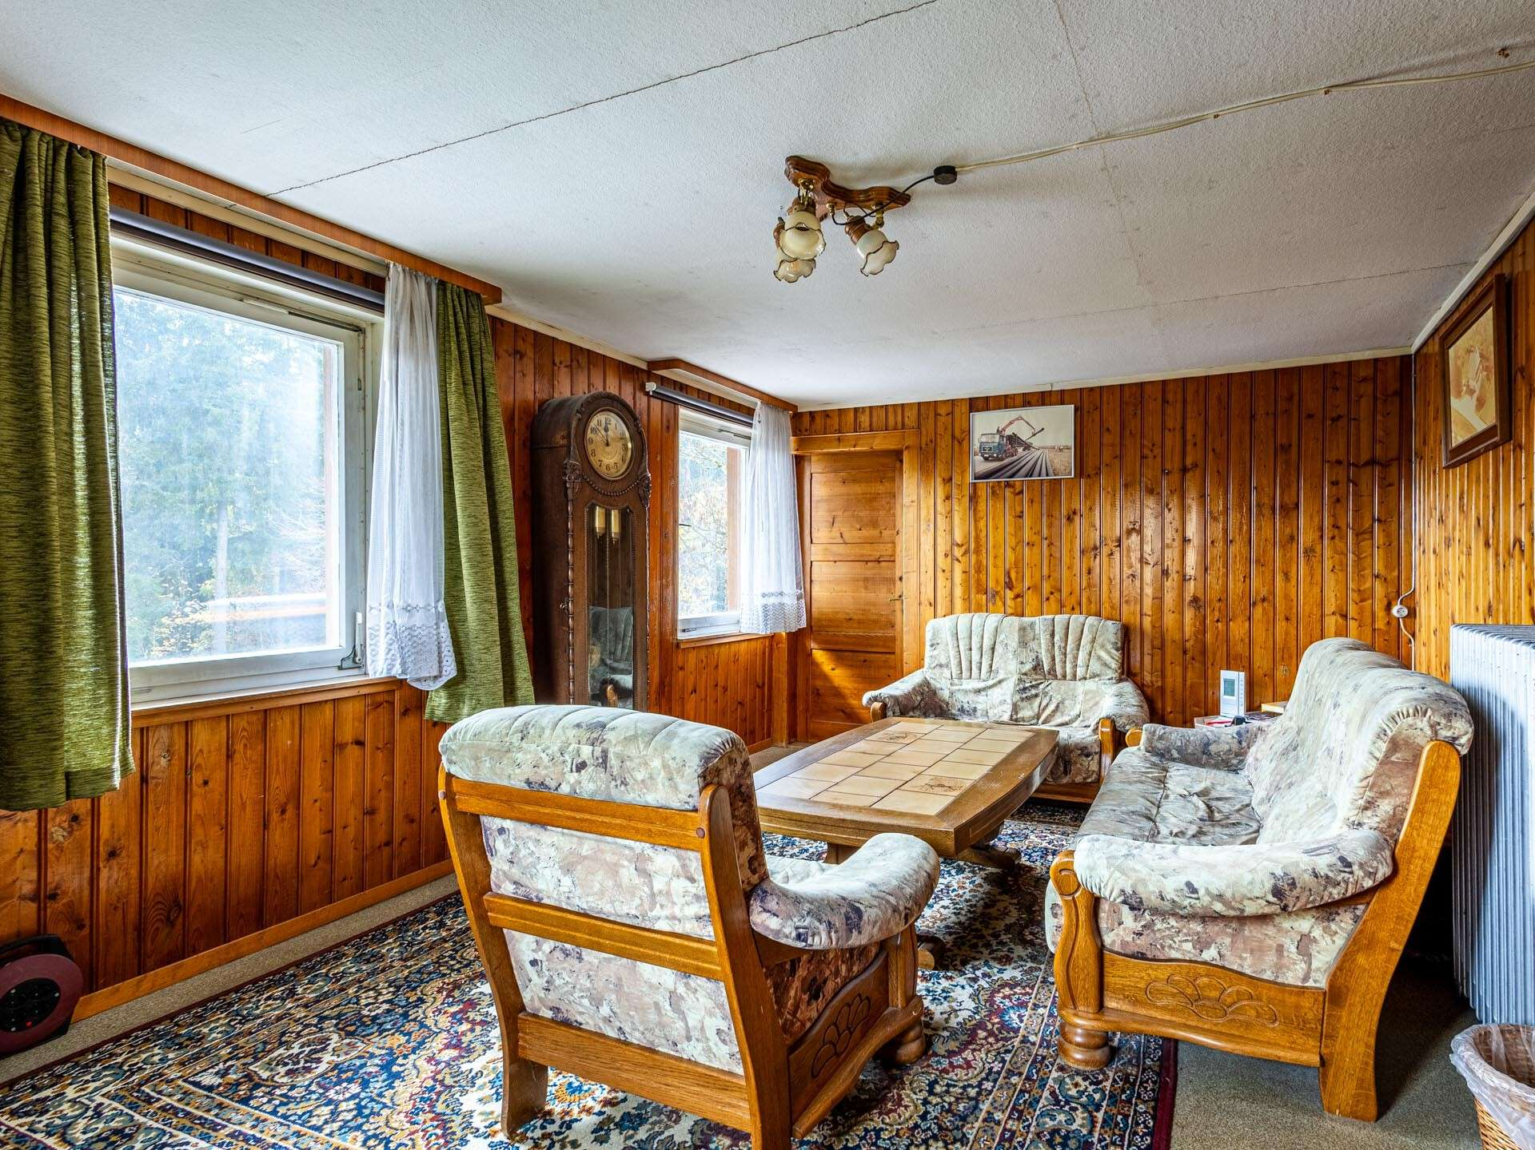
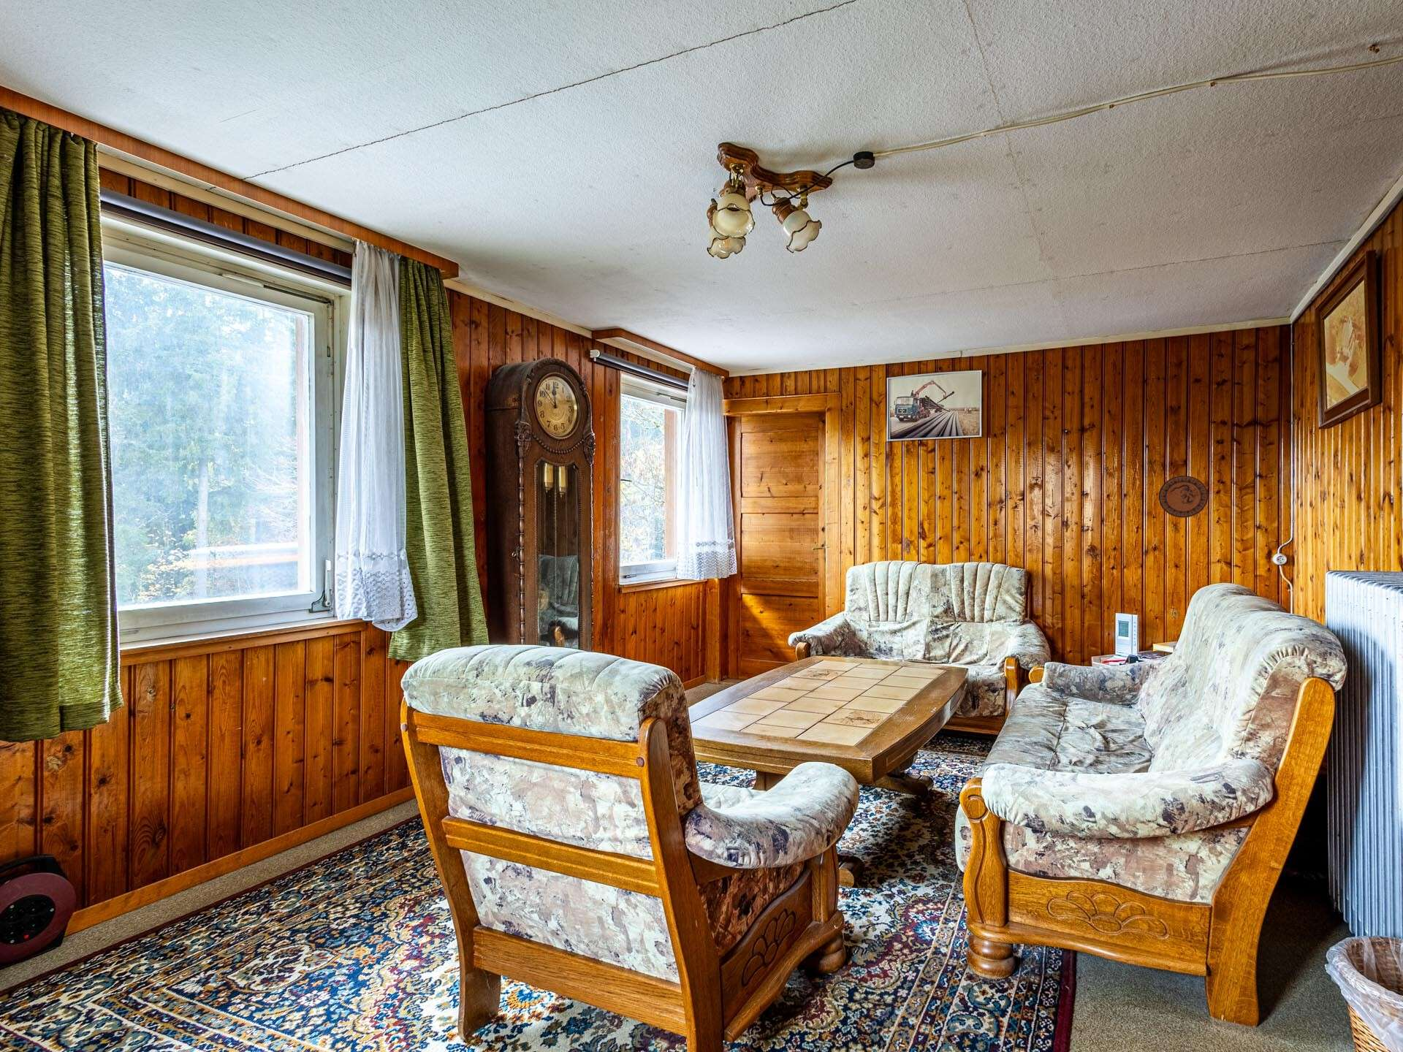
+ decorative plate [1158,475,1209,518]
